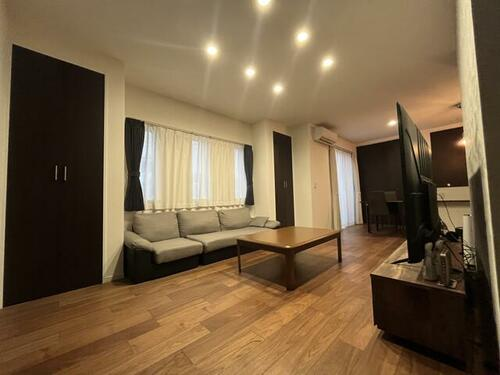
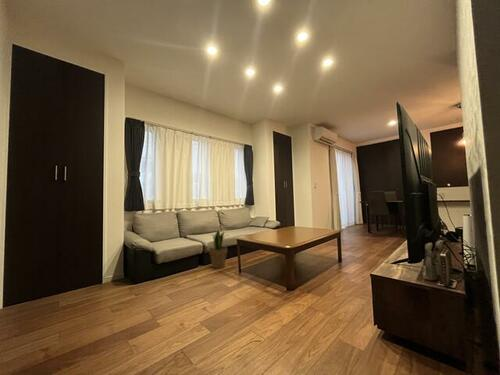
+ potted plant [208,229,229,269]
